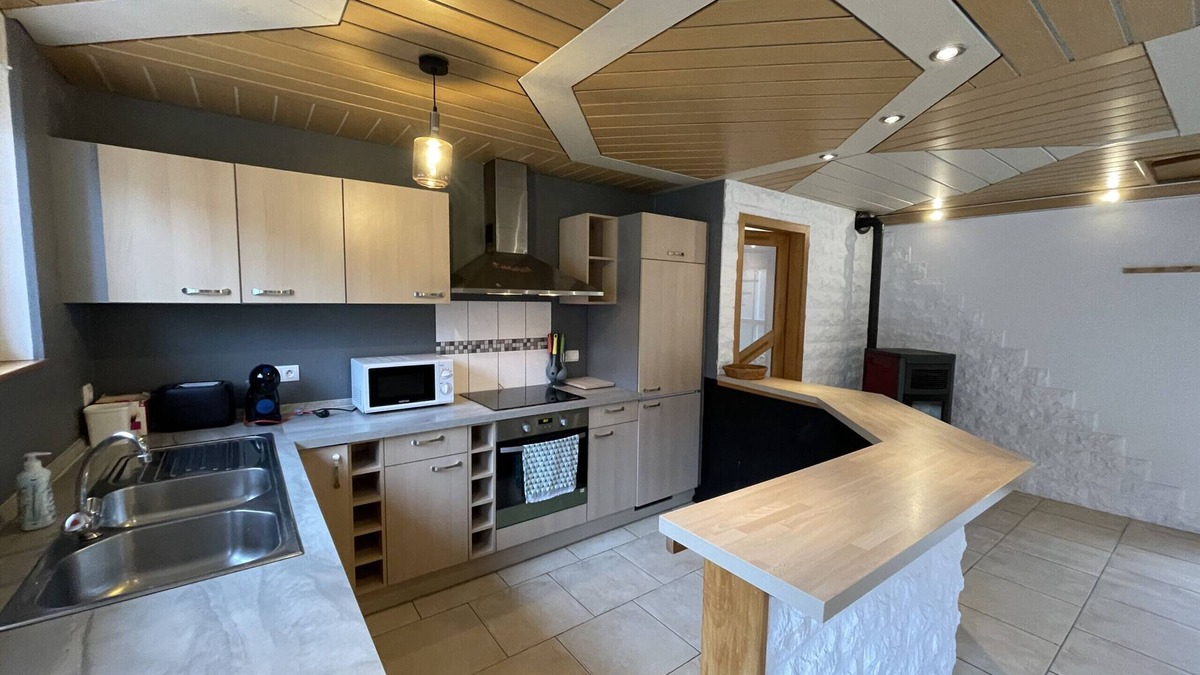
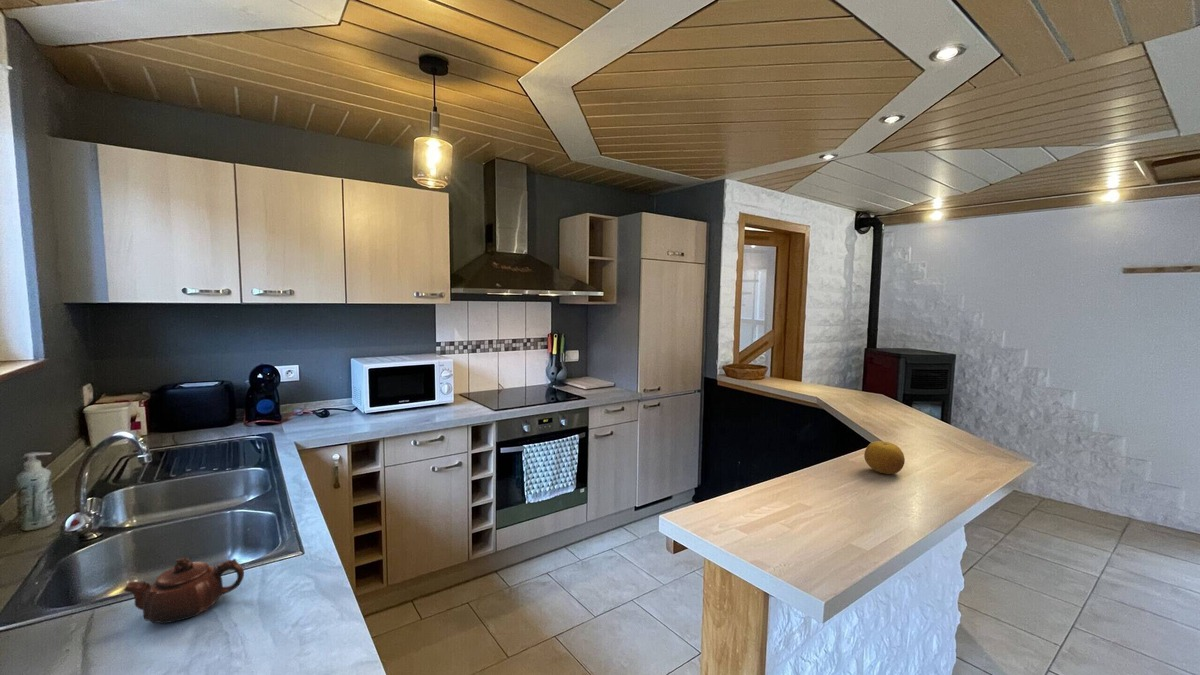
+ teapot [123,557,245,625]
+ fruit [863,440,906,475]
